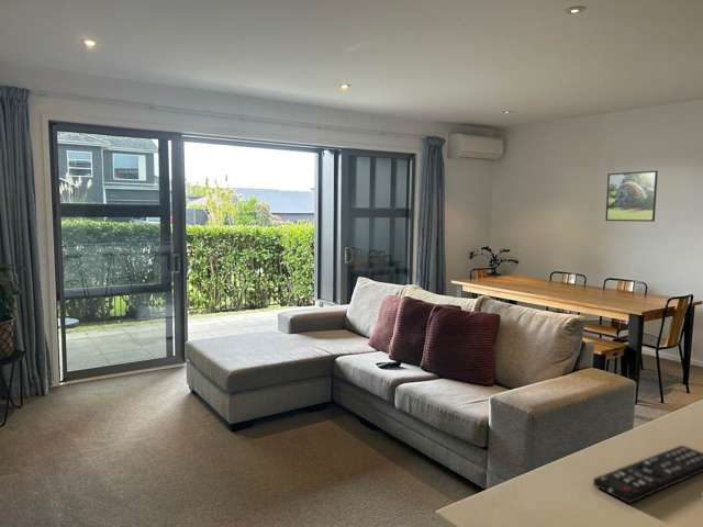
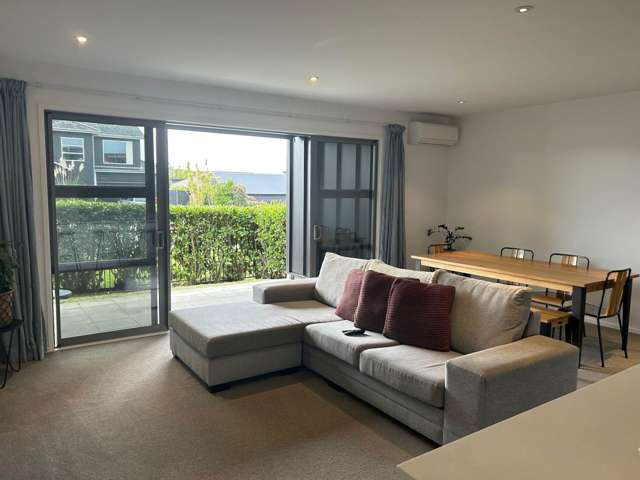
- remote control [592,445,703,505]
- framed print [604,169,659,223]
